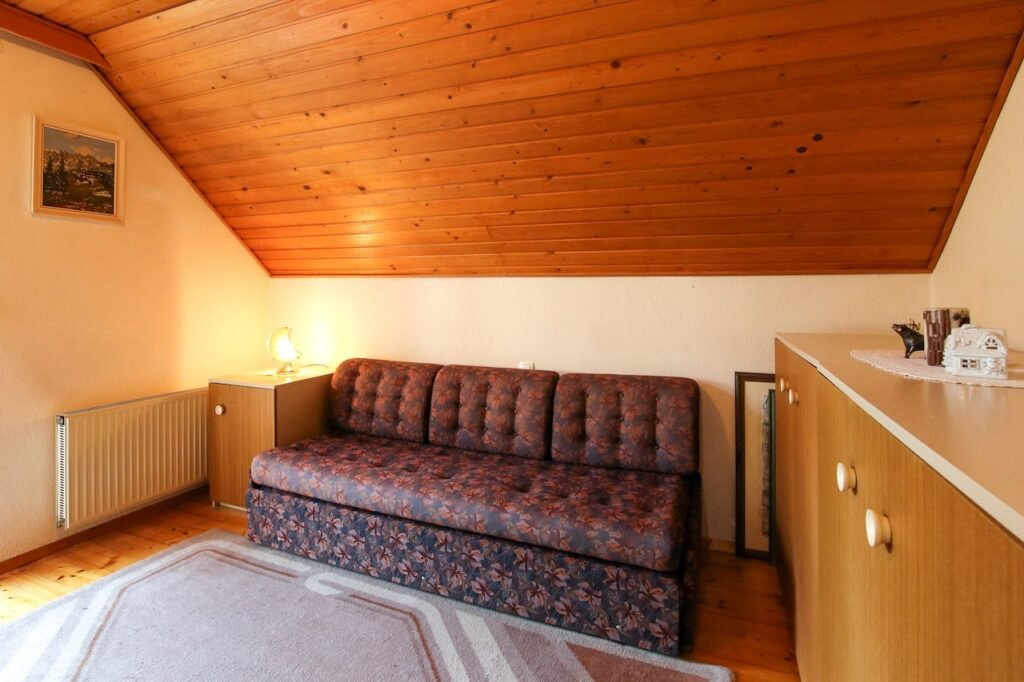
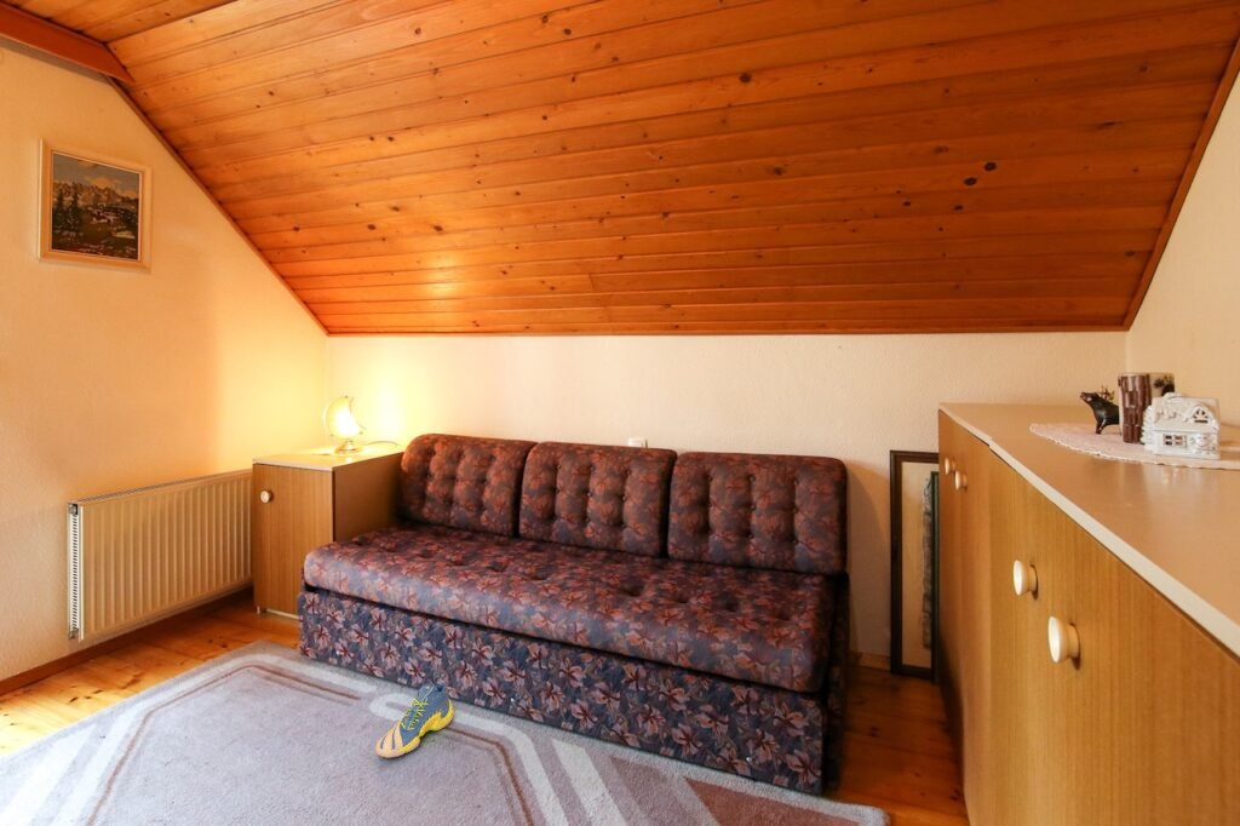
+ sneaker [374,683,454,759]
